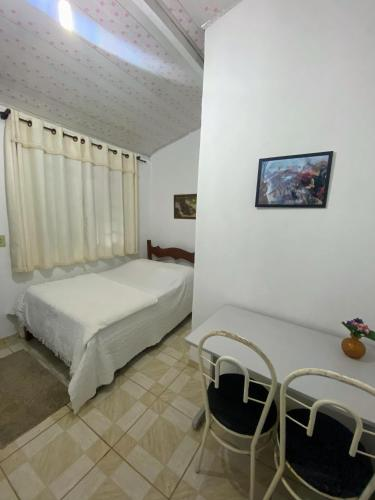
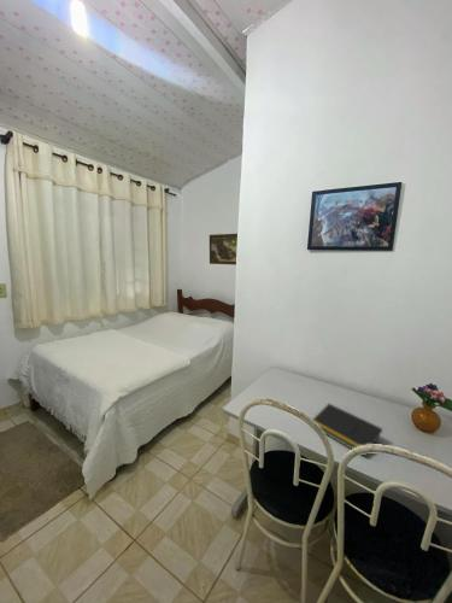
+ notepad [312,403,383,458]
